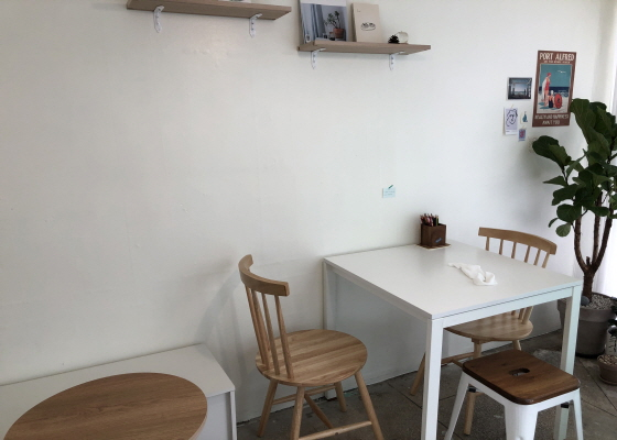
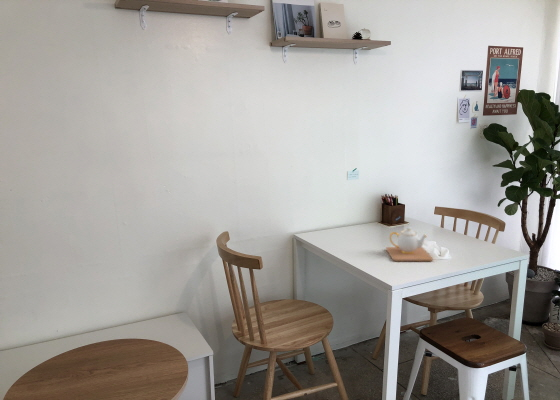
+ teapot [385,226,434,262]
